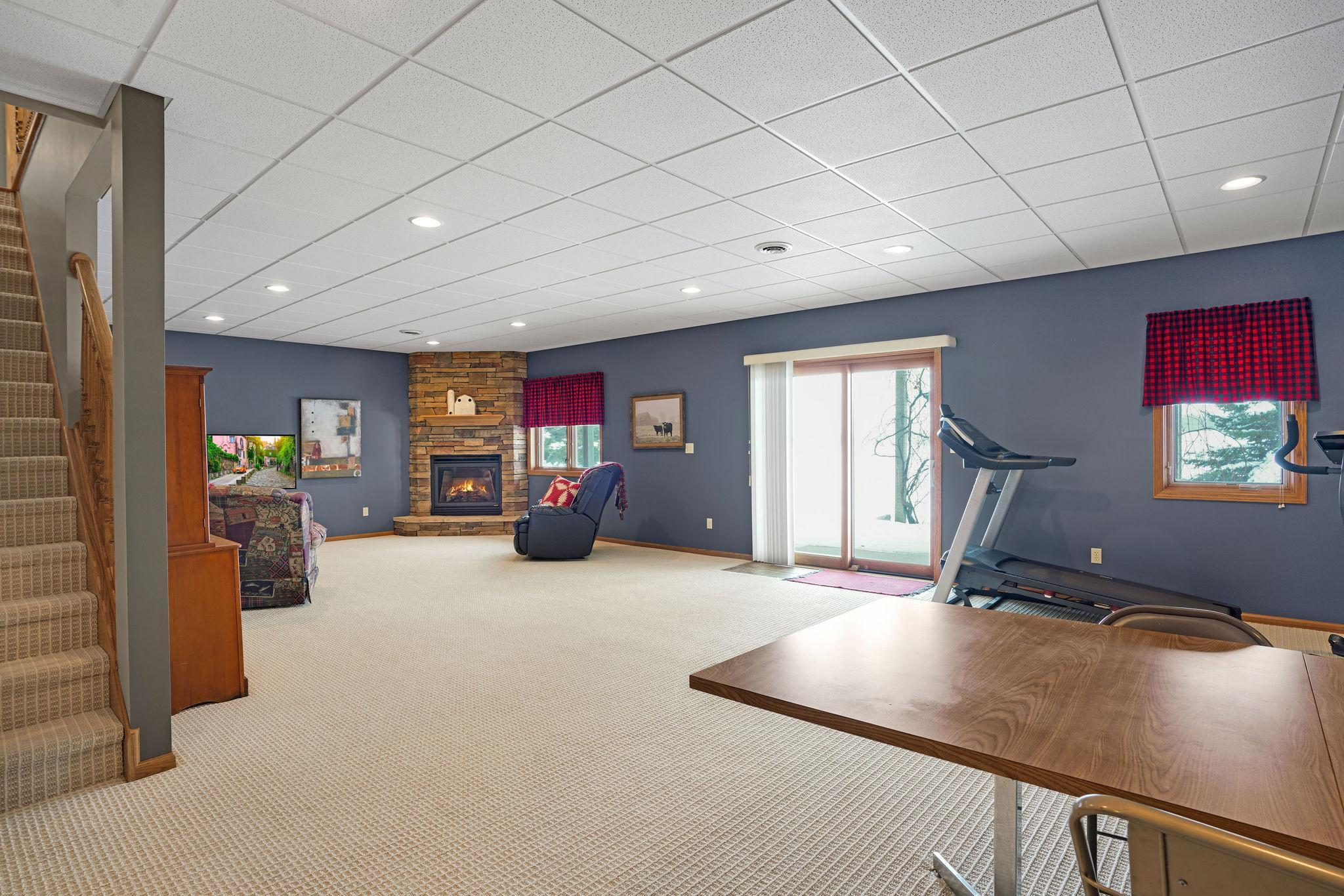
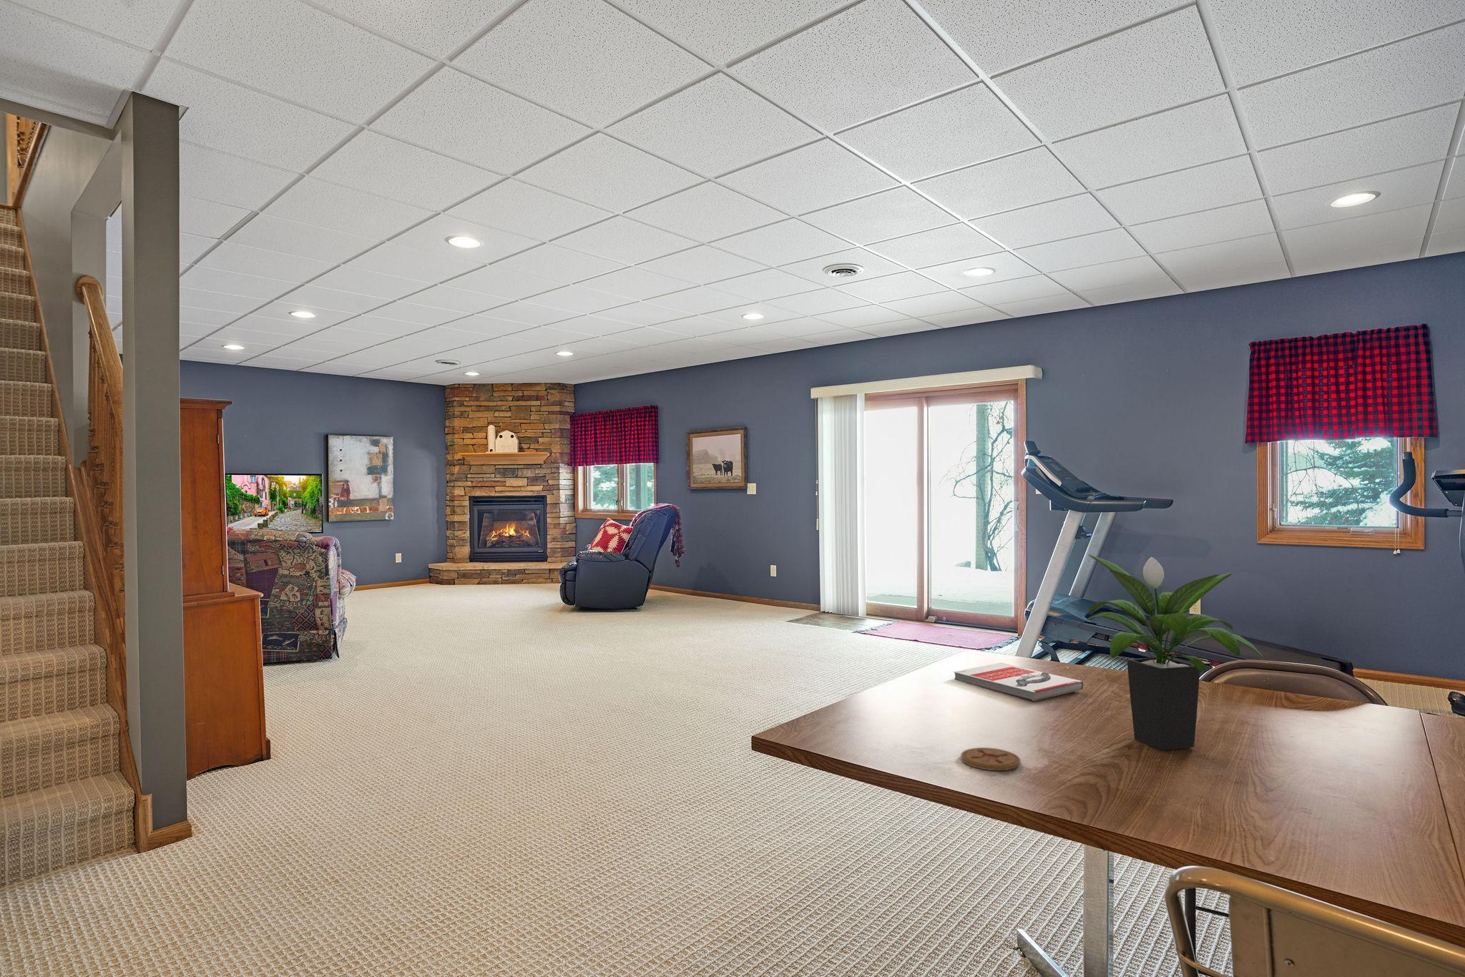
+ potted plant [1077,554,1264,751]
+ coaster [960,747,1021,771]
+ book [953,662,1085,701]
